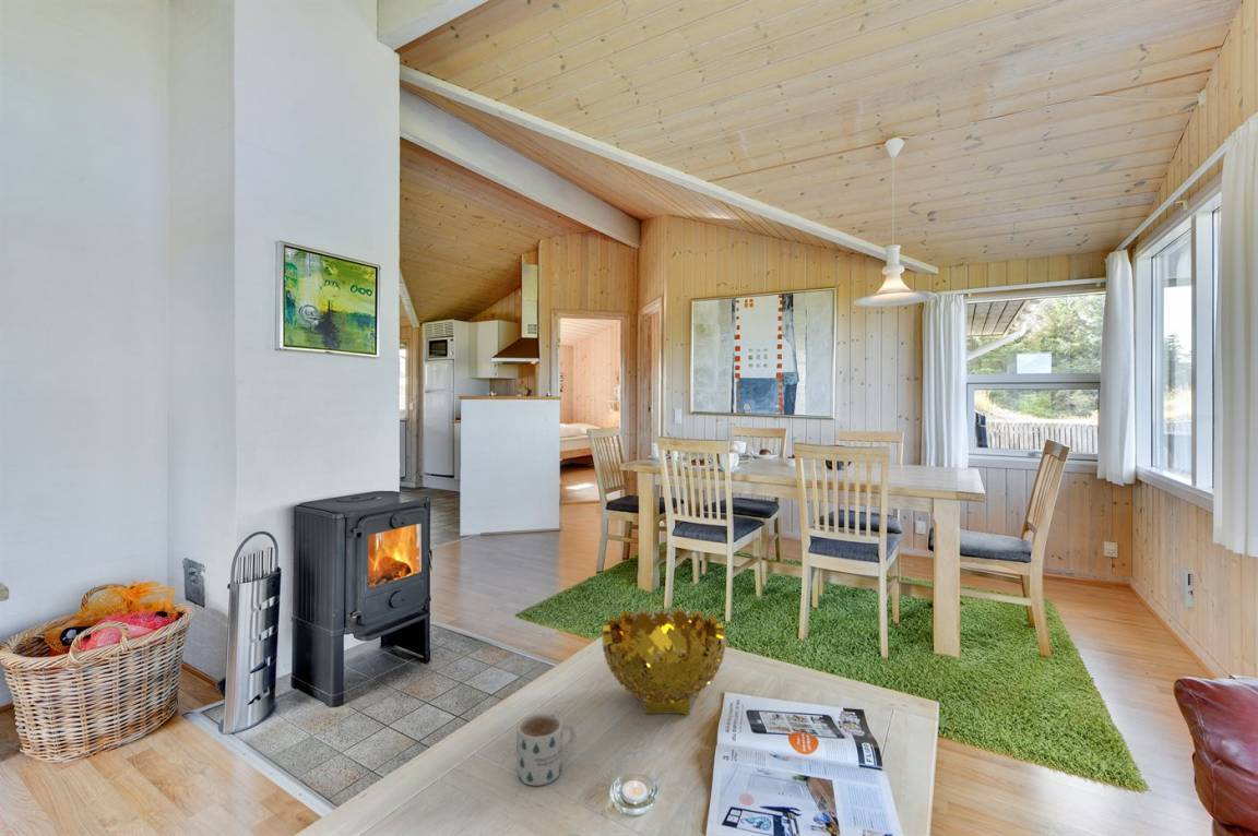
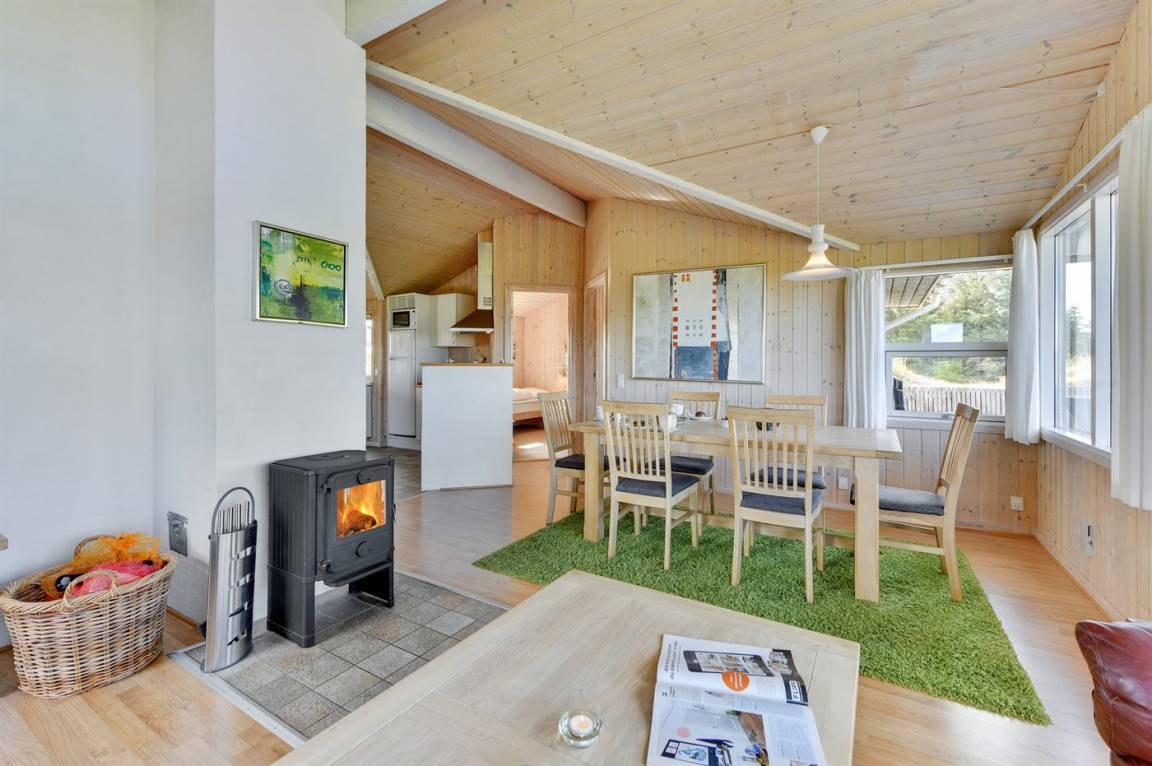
- decorative bowl [601,606,727,716]
- mug [515,713,577,787]
